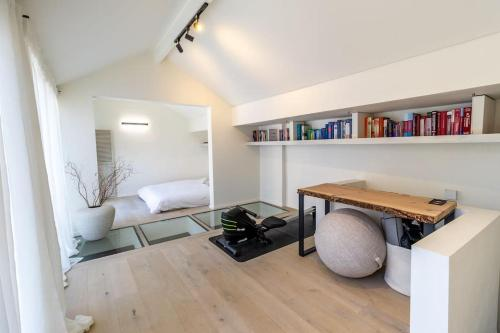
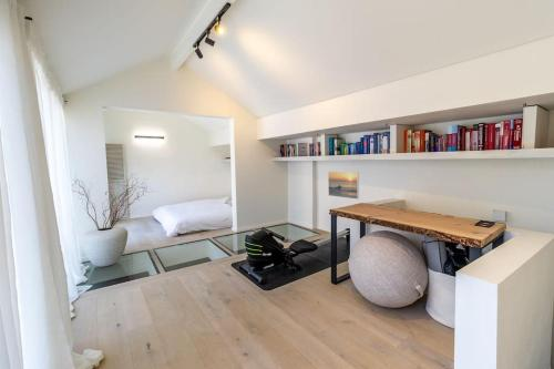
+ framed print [327,171,360,201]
